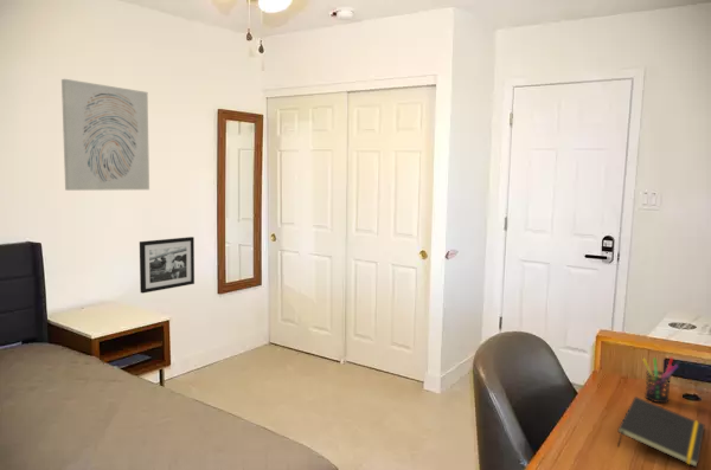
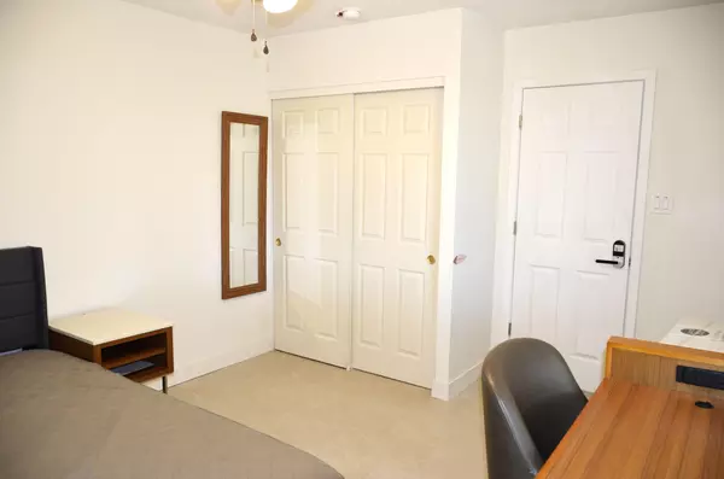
- wall art [60,78,150,192]
- pen holder [641,356,680,404]
- picture frame [139,236,196,295]
- notepad [616,395,705,469]
